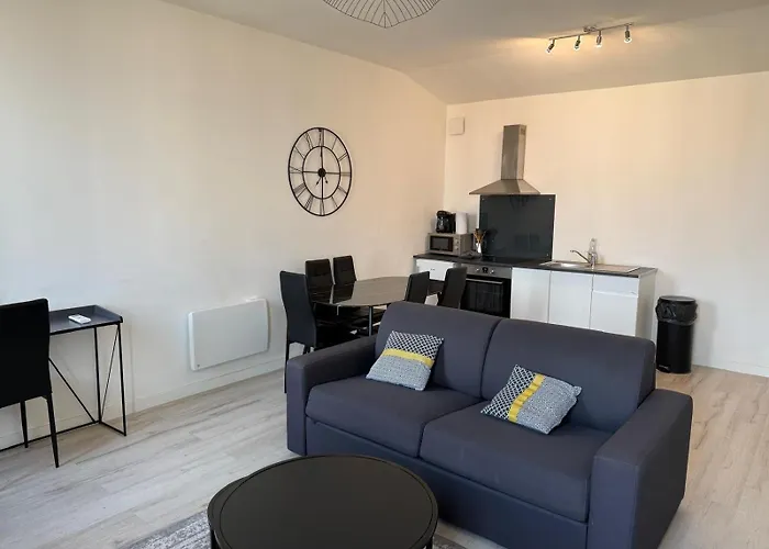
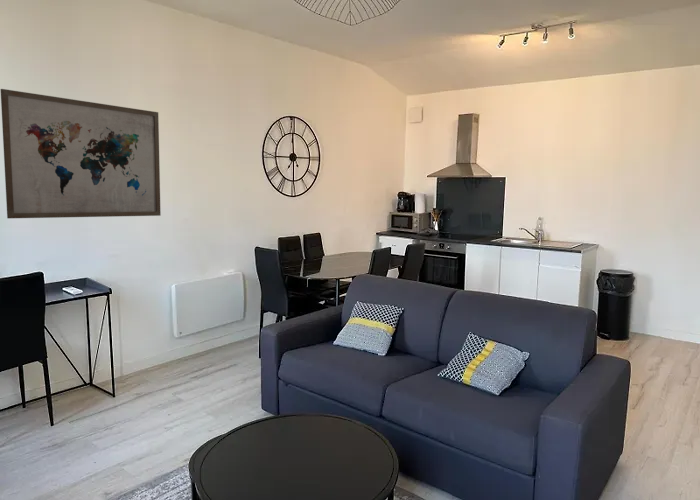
+ wall art [0,88,162,219]
